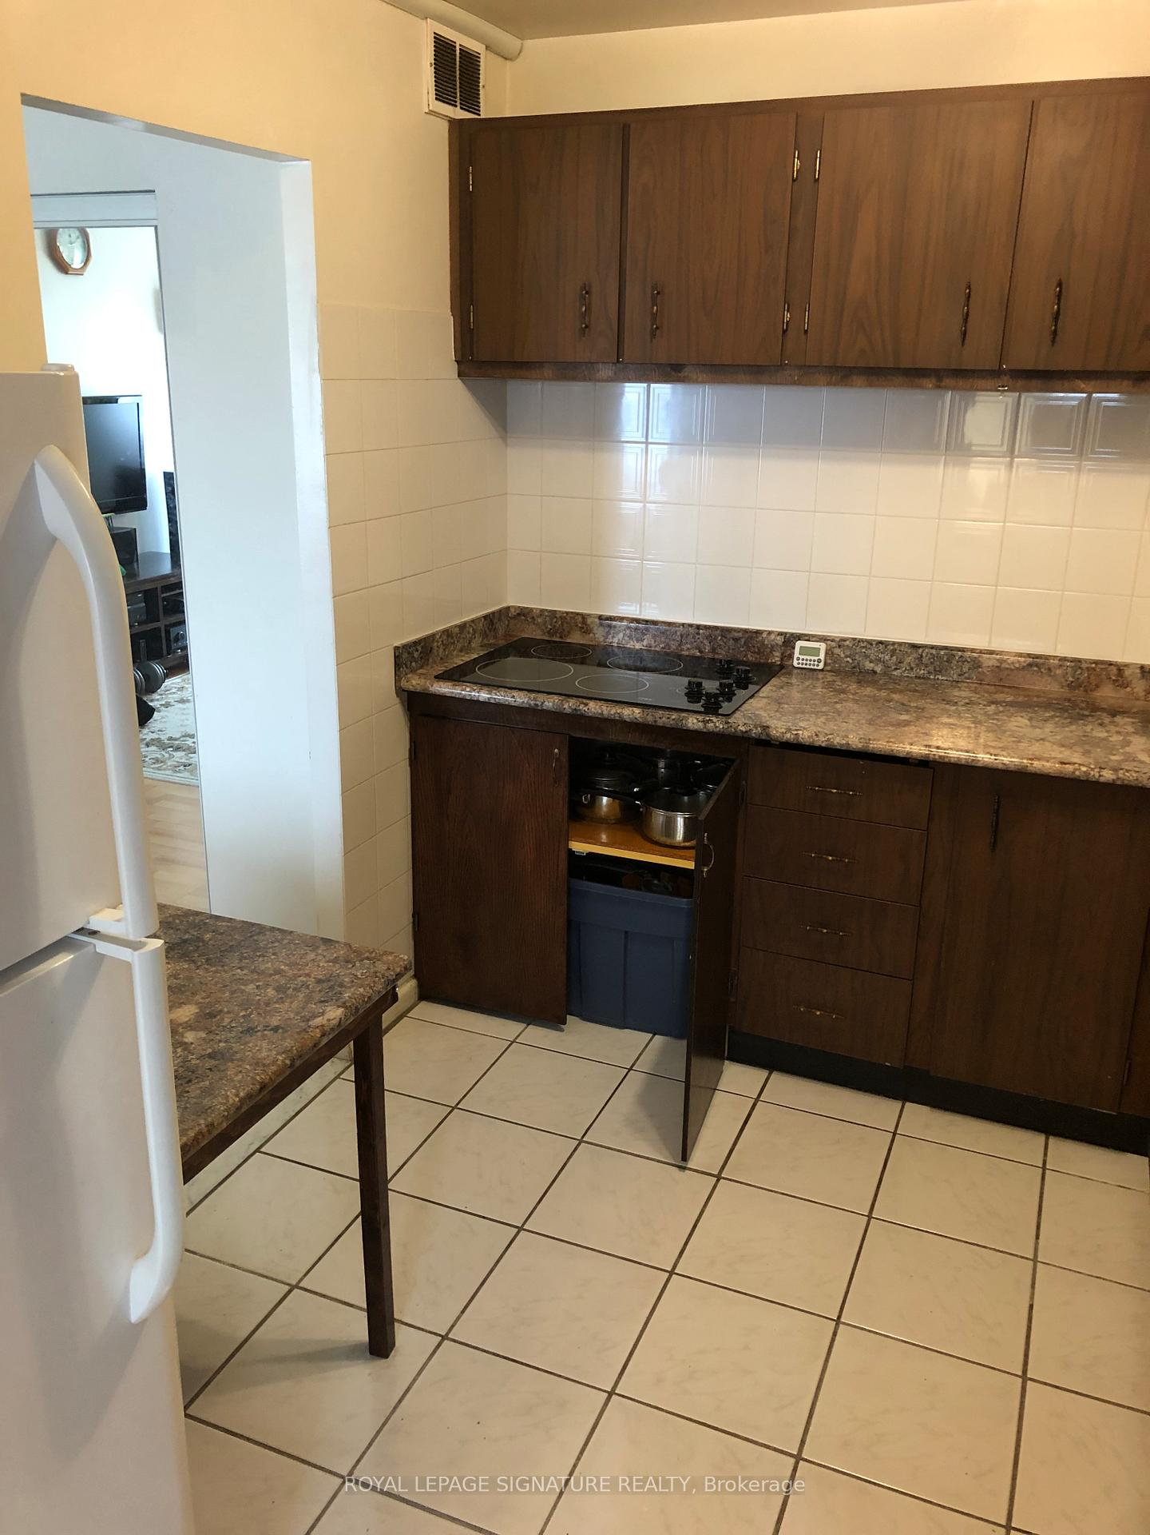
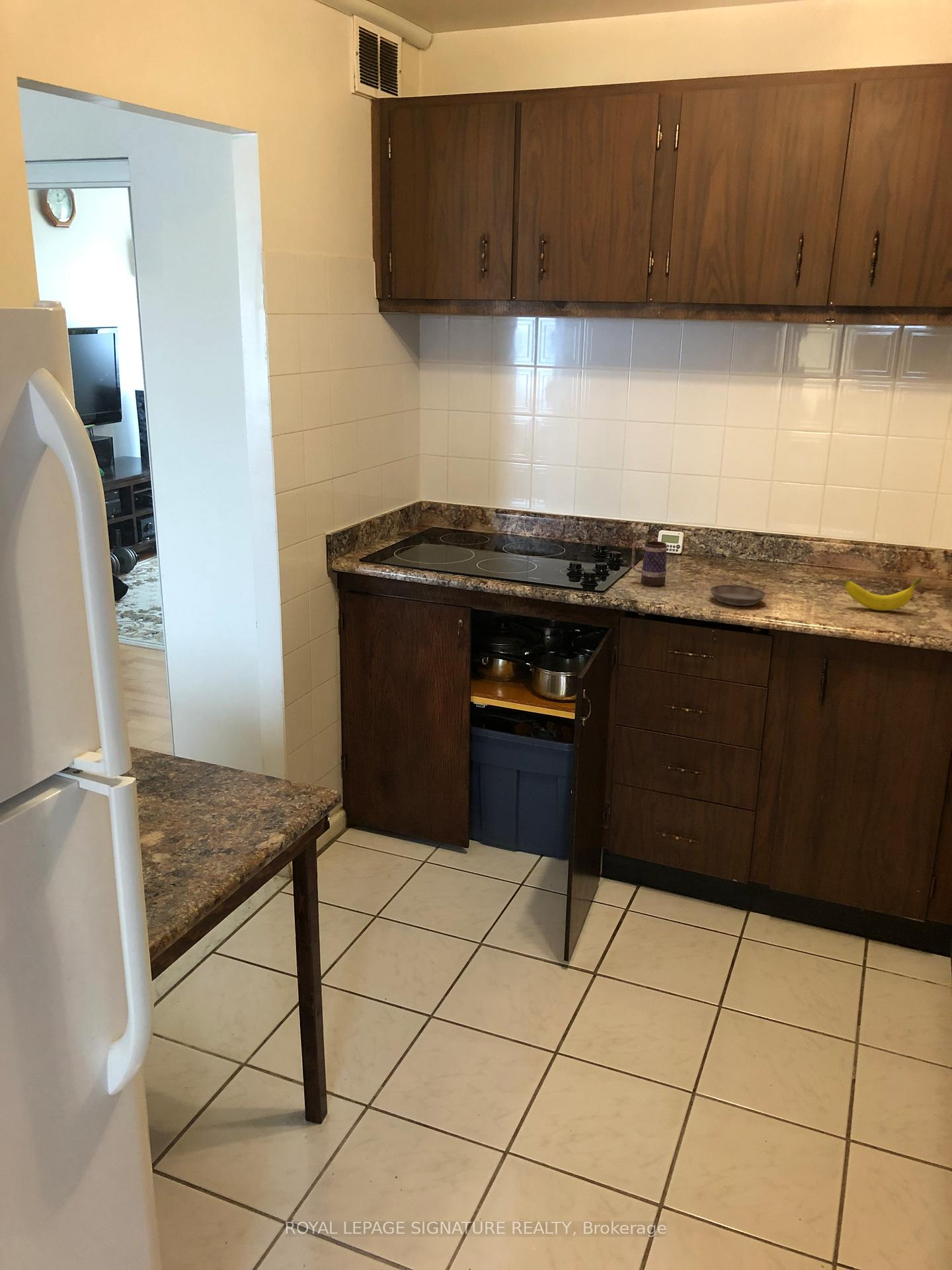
+ banana [844,577,922,611]
+ mug [631,540,667,587]
+ saucer [709,584,767,607]
